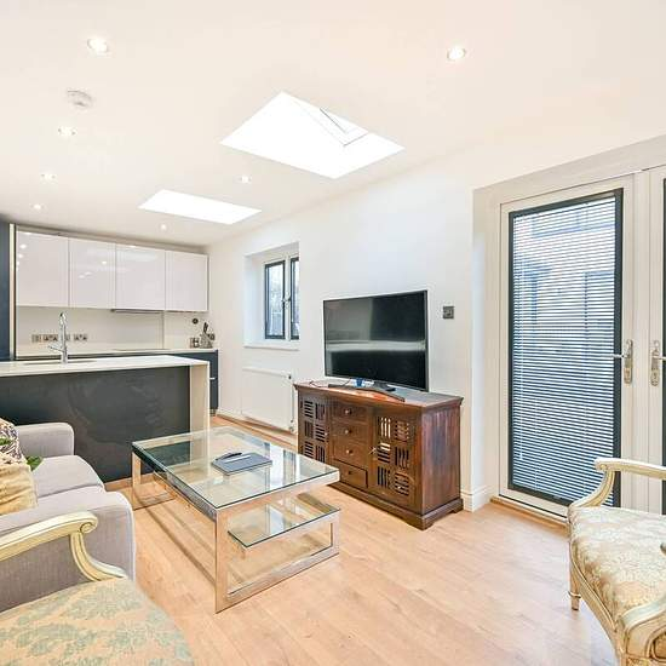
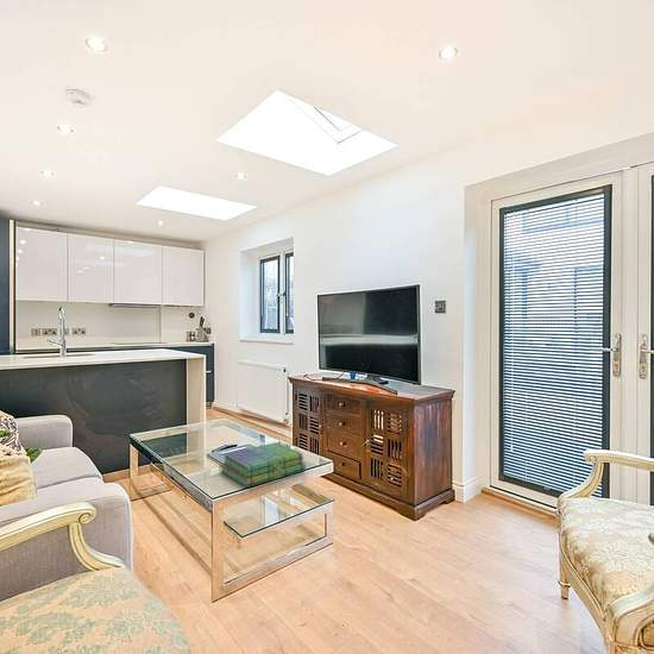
+ stack of books [220,441,307,489]
